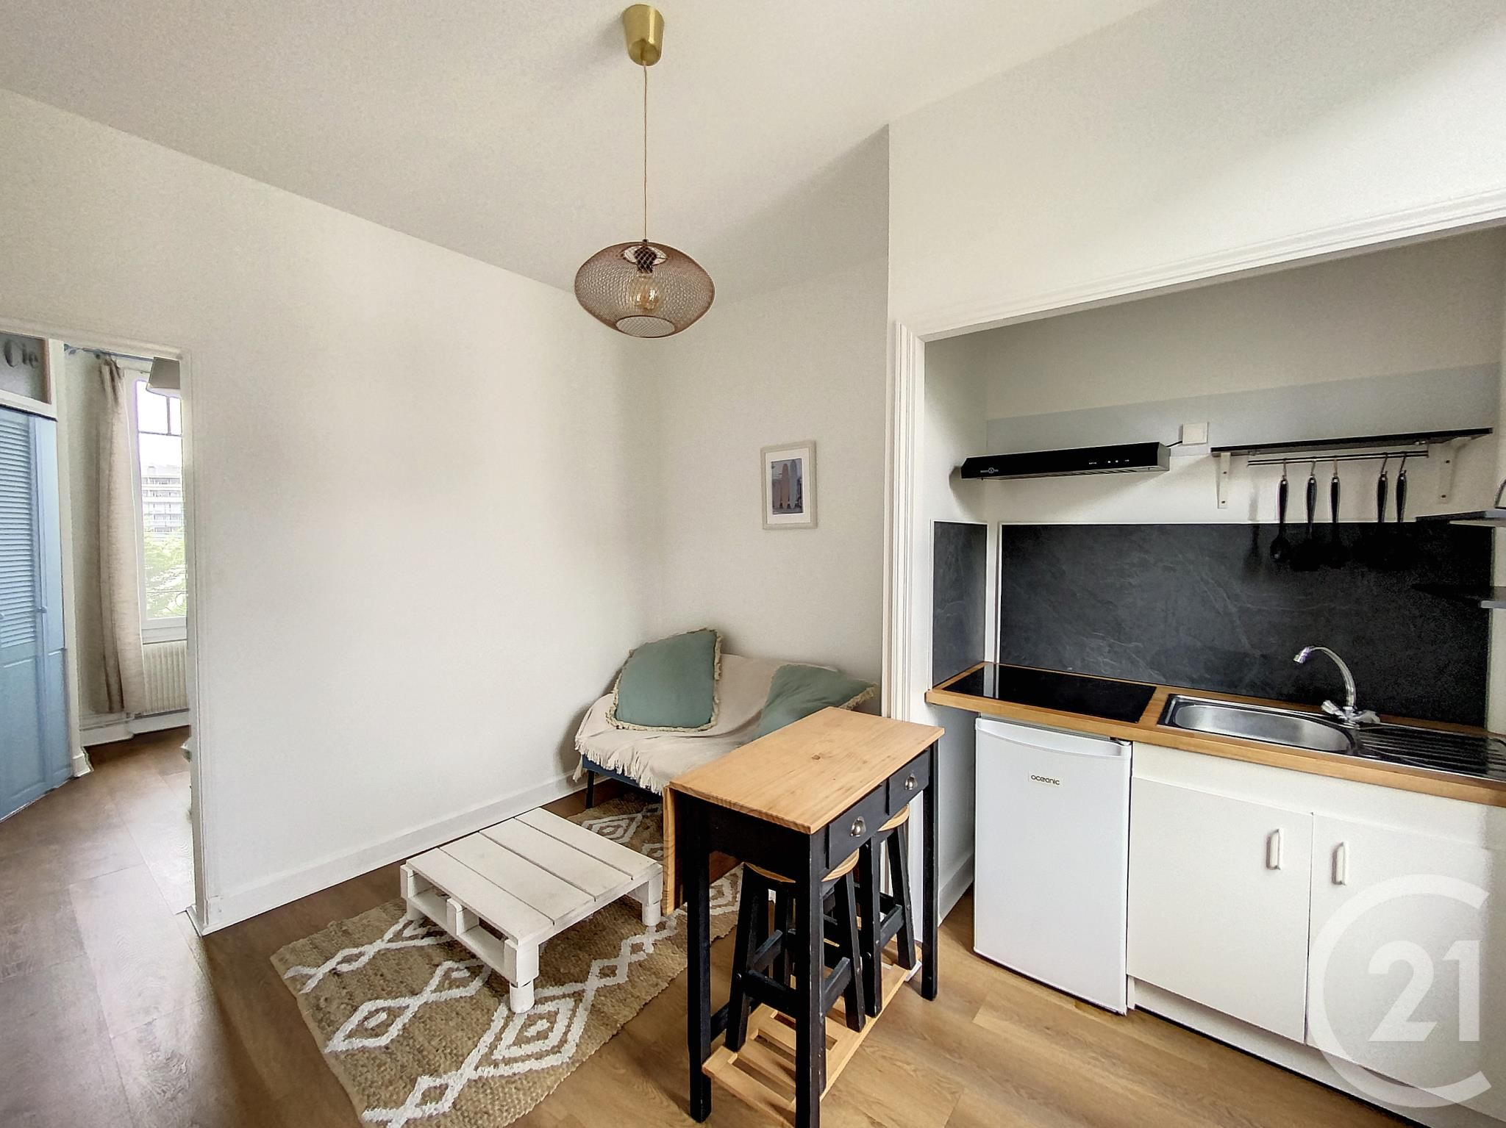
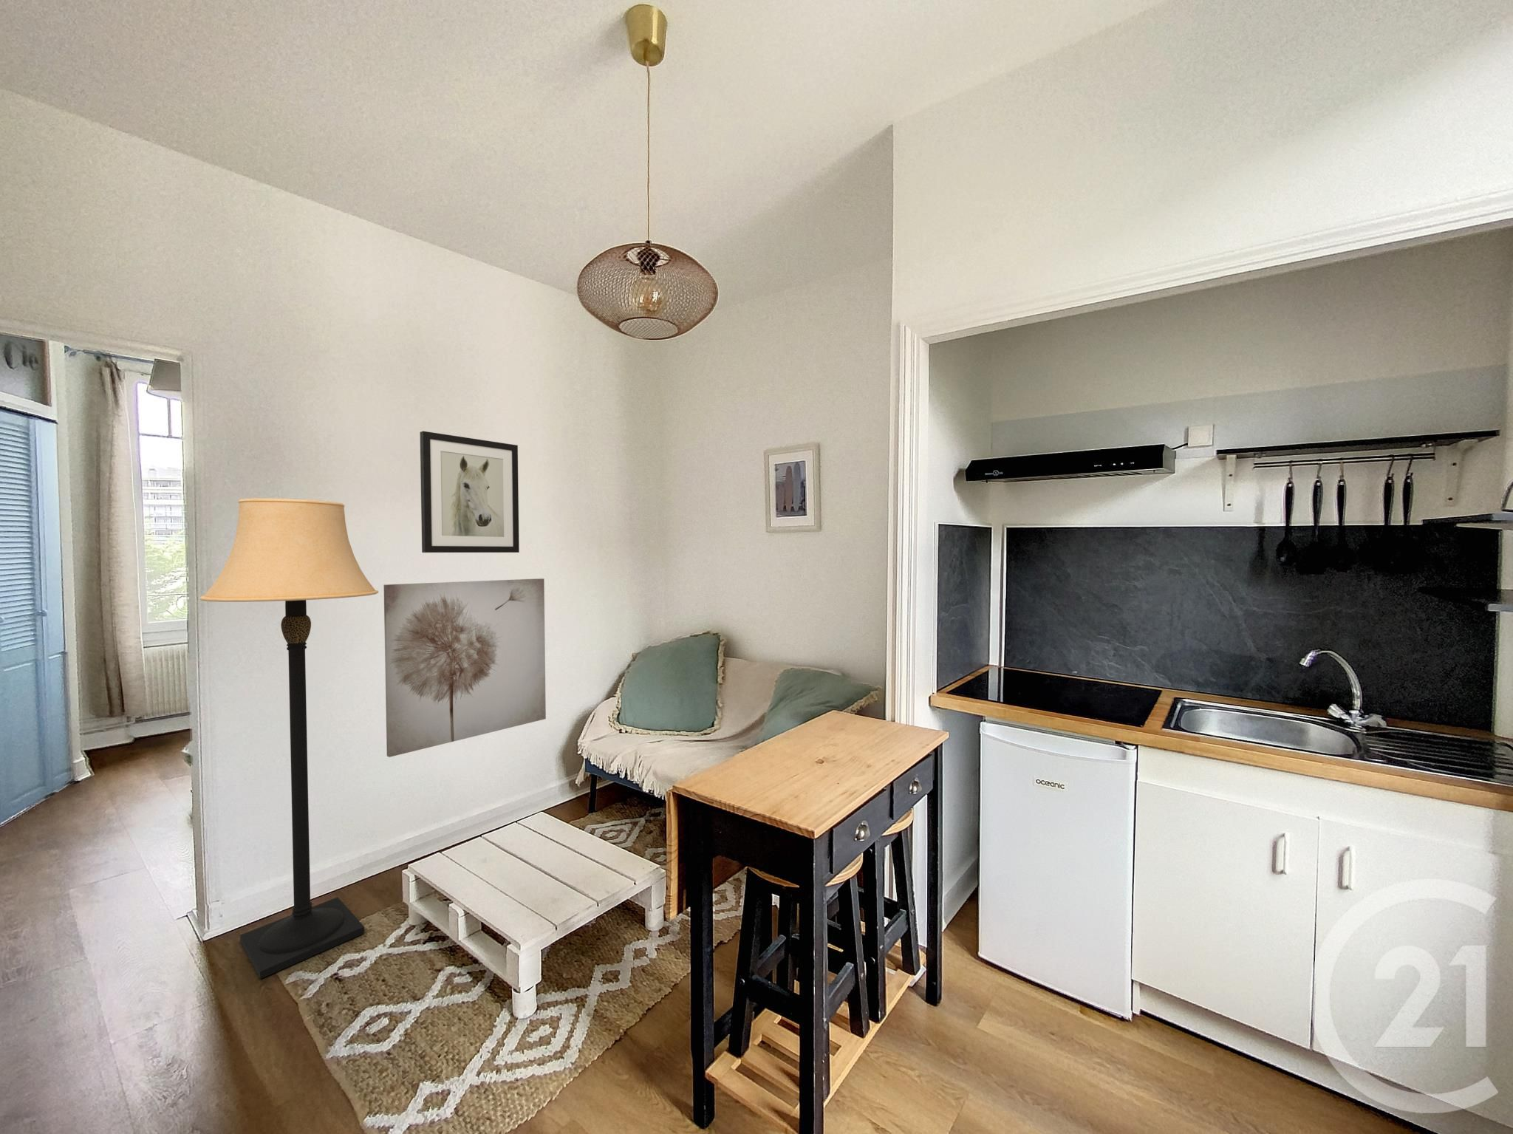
+ wall art [419,431,521,554]
+ lamp [199,498,379,979]
+ wall art [382,578,547,758]
